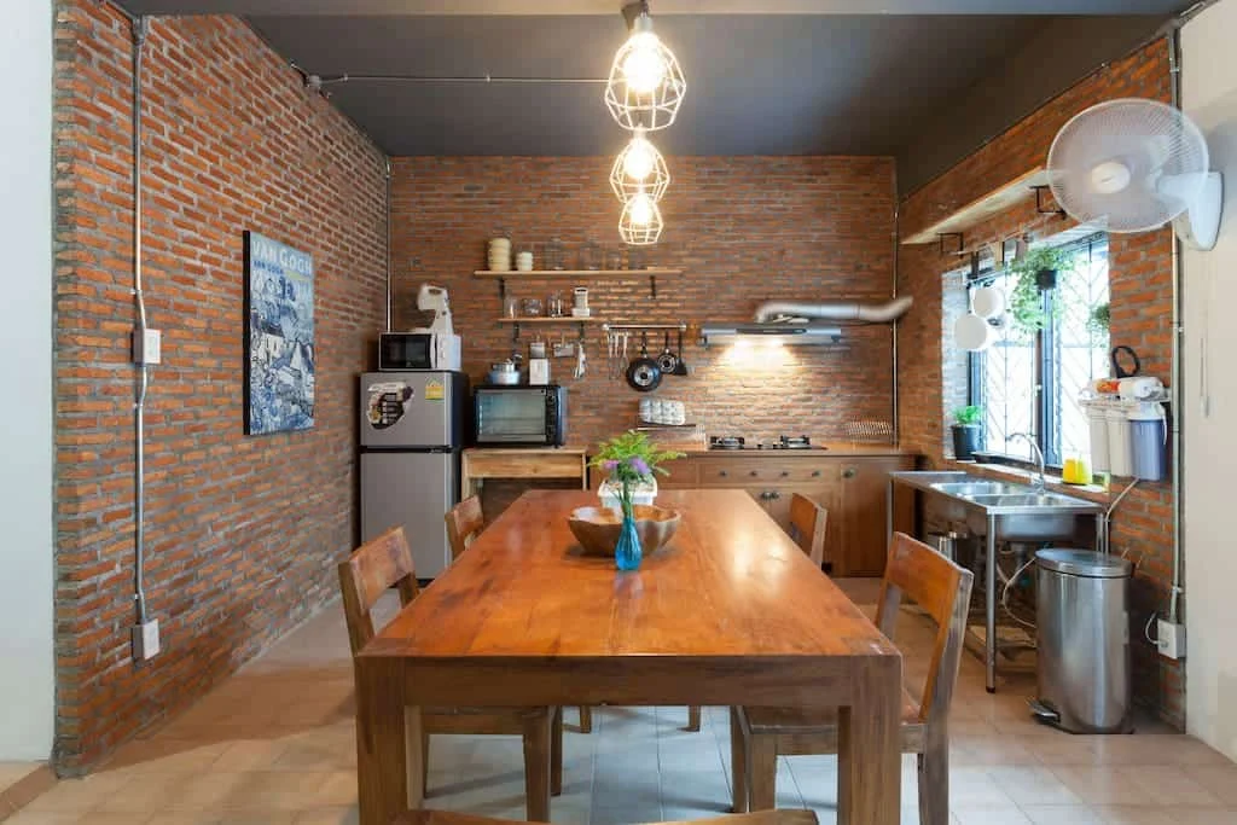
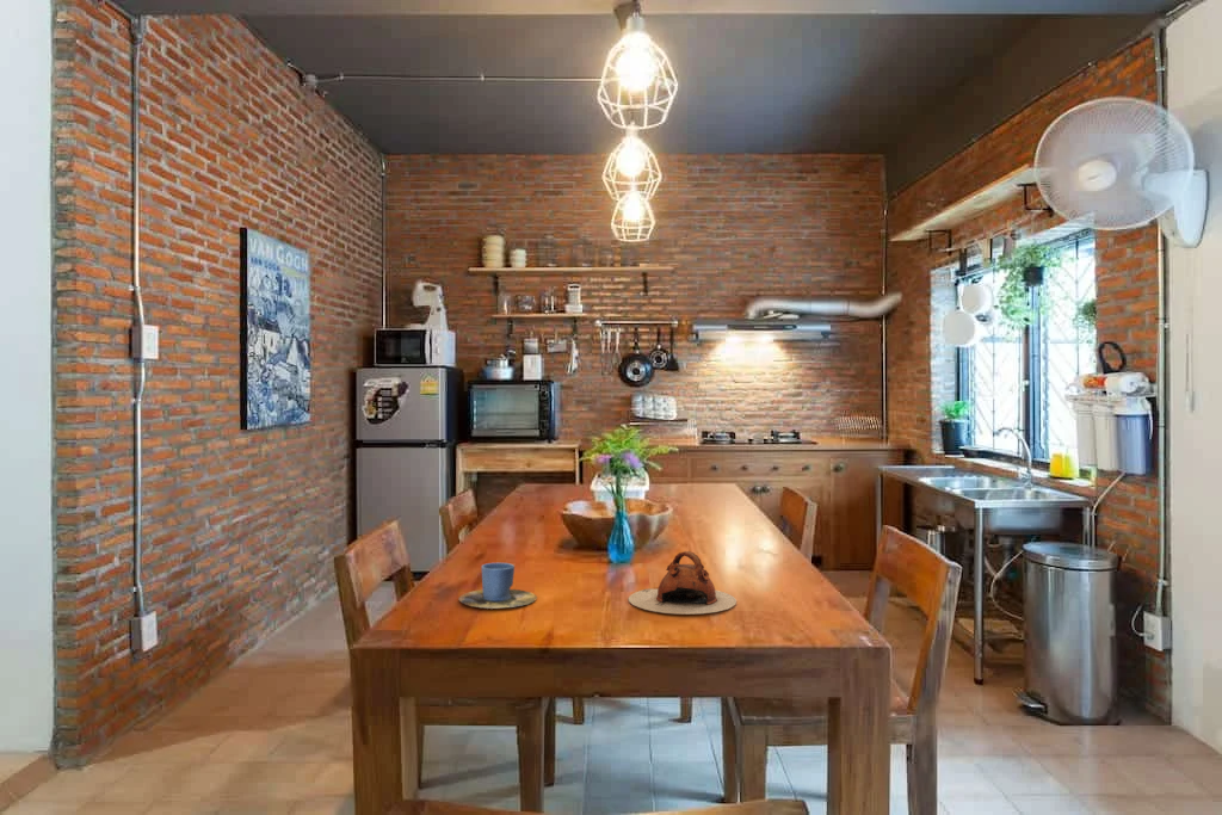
+ teapot [628,550,737,616]
+ cup [457,562,538,610]
